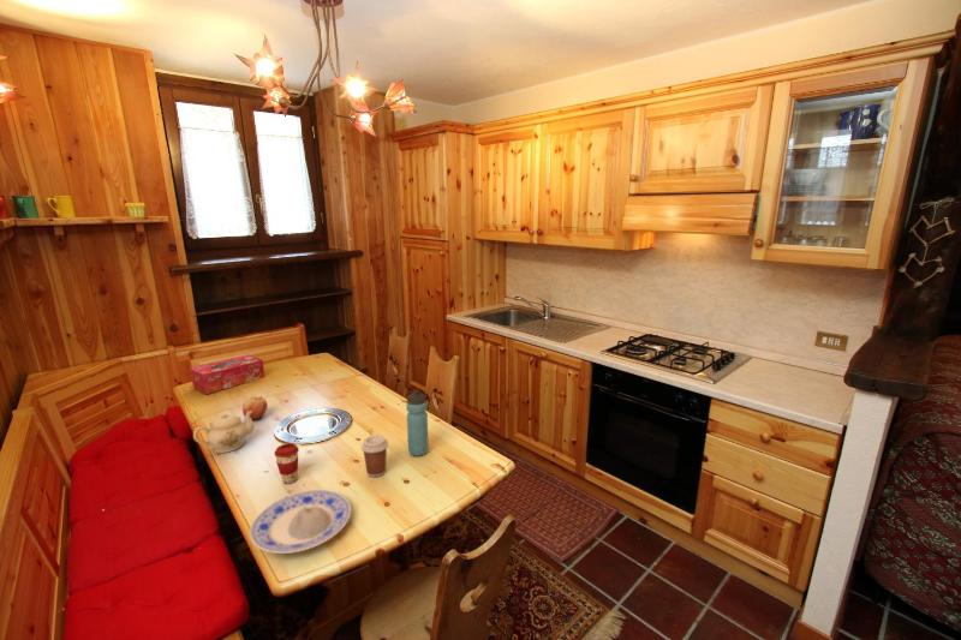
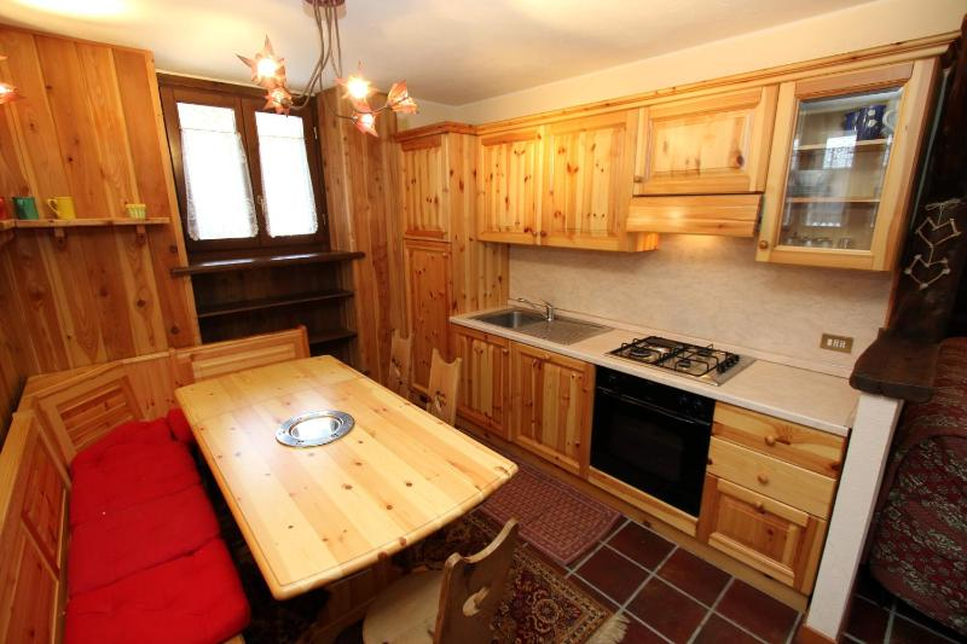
- coffee cup [360,433,389,478]
- coffee cup [274,442,300,485]
- apple [241,395,269,420]
- plate [249,489,352,555]
- tissue box [189,353,265,395]
- teapot [192,411,255,454]
- water bottle [405,389,430,457]
